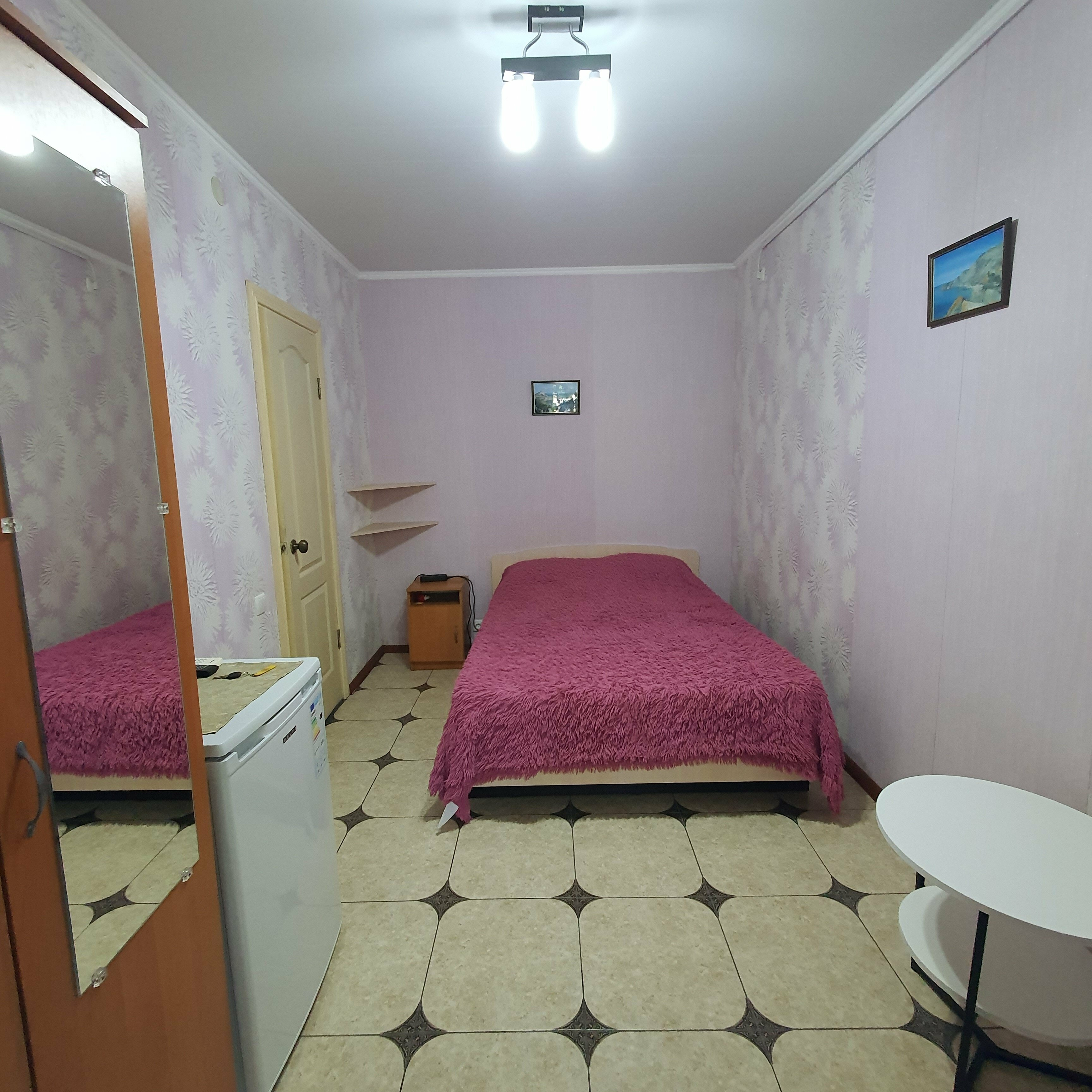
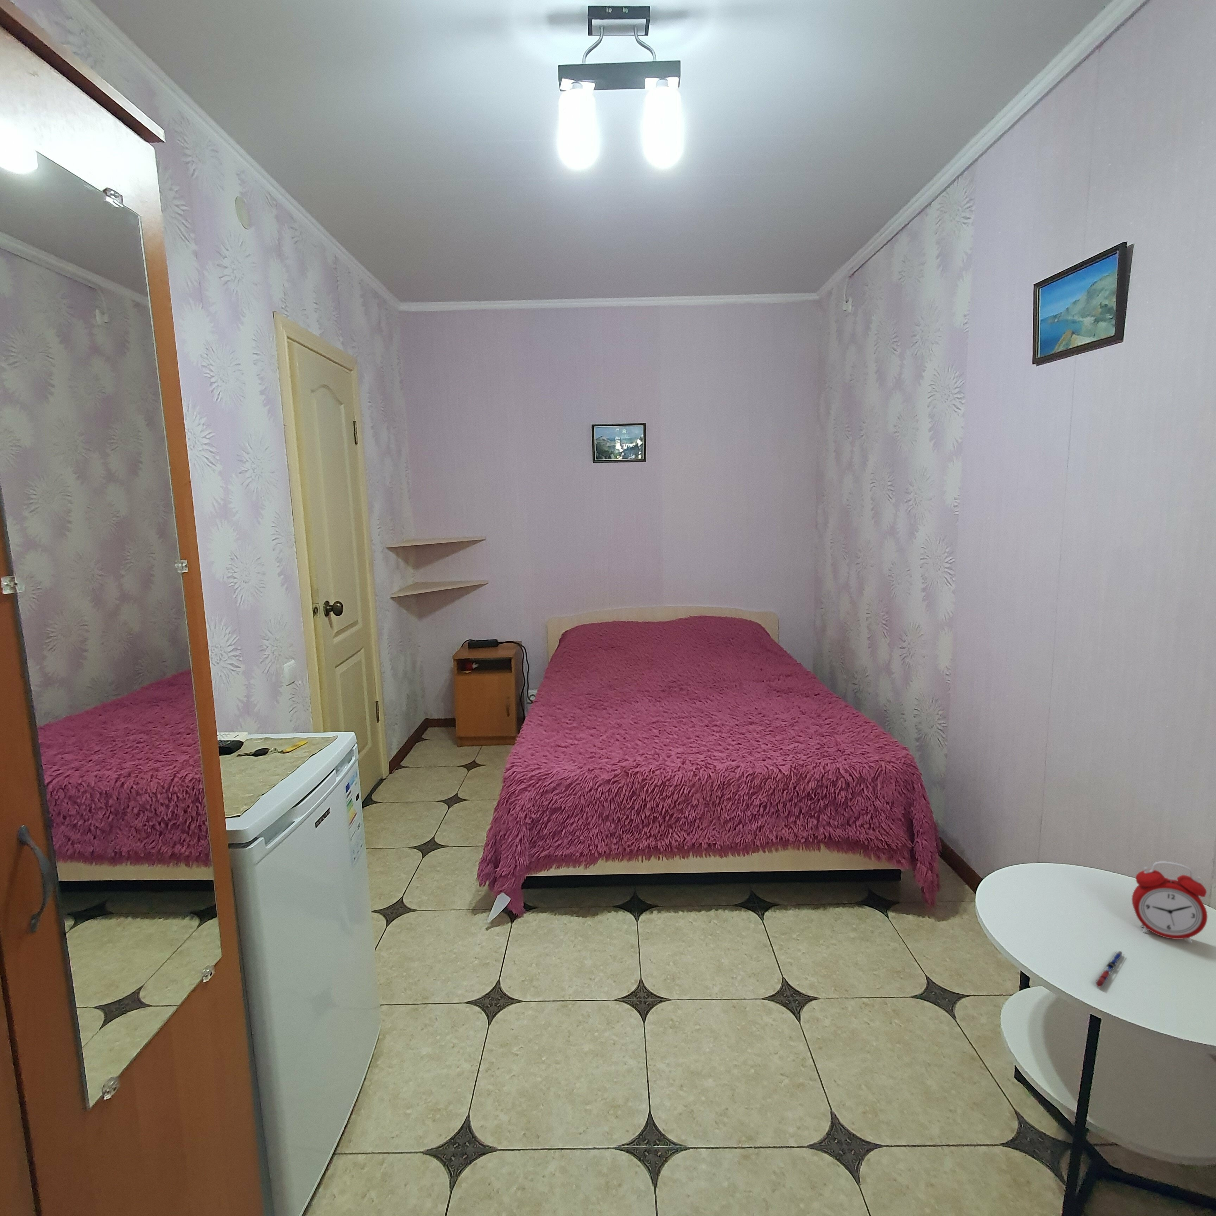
+ pen [1094,951,1125,988]
+ alarm clock [1131,861,1208,943]
